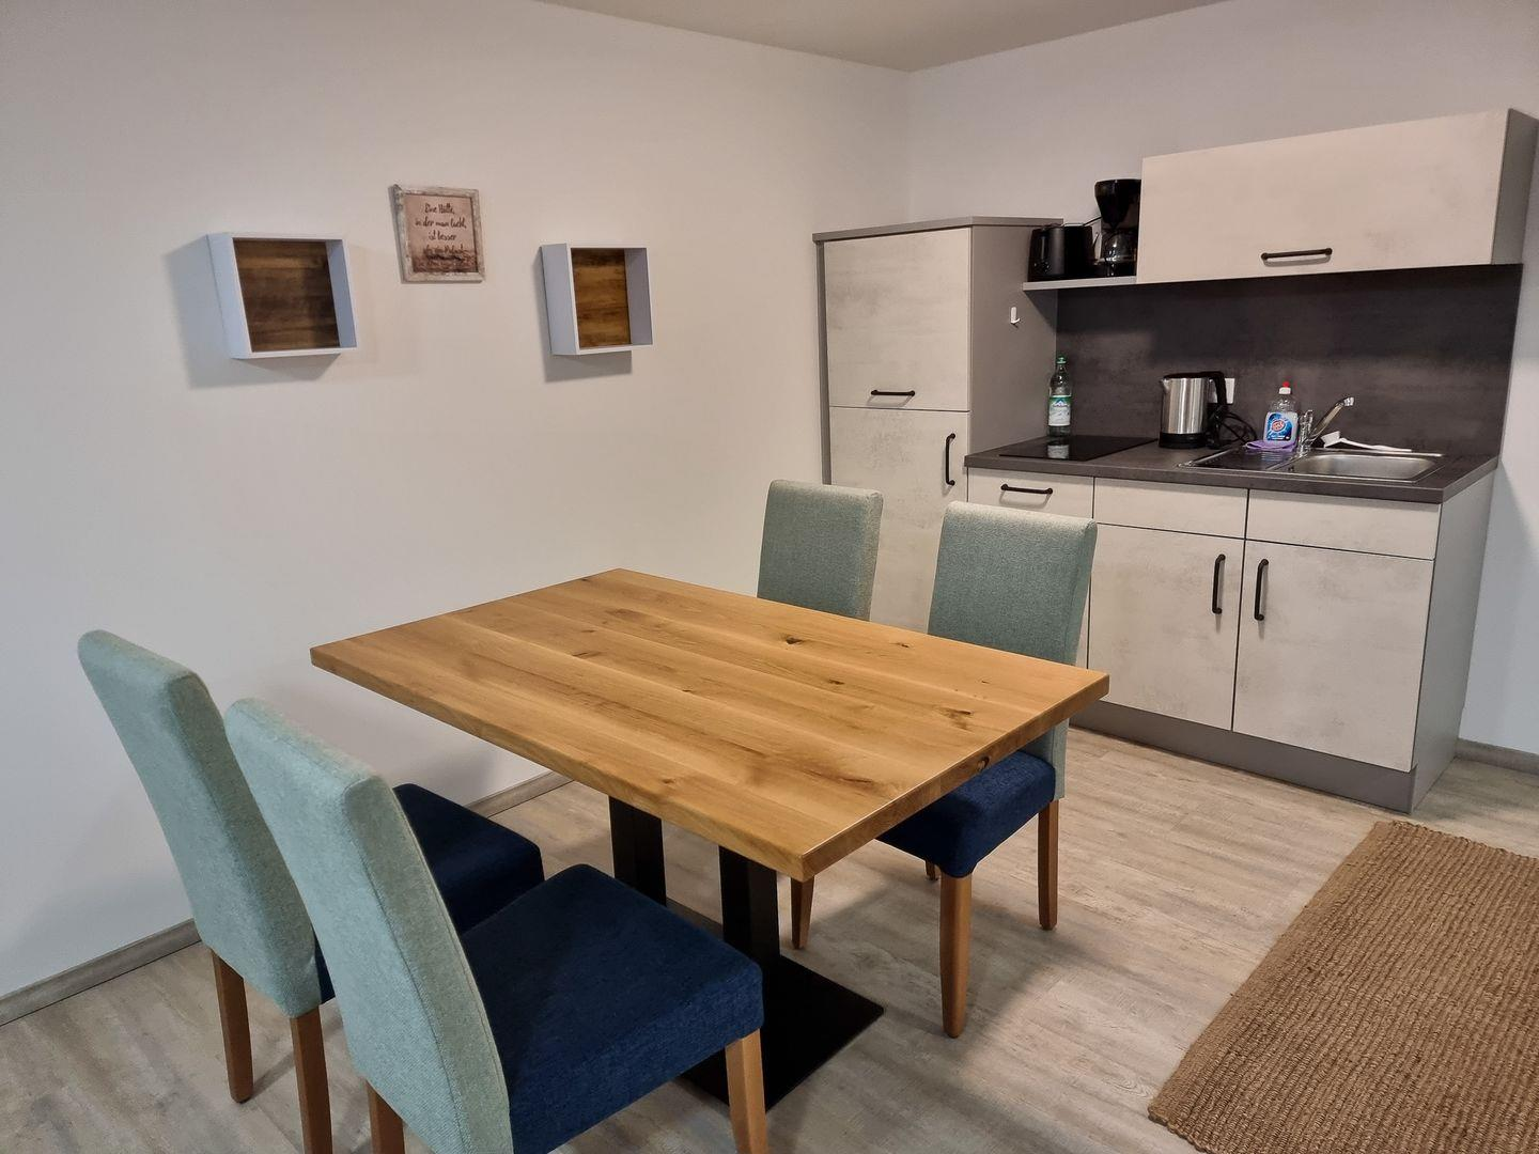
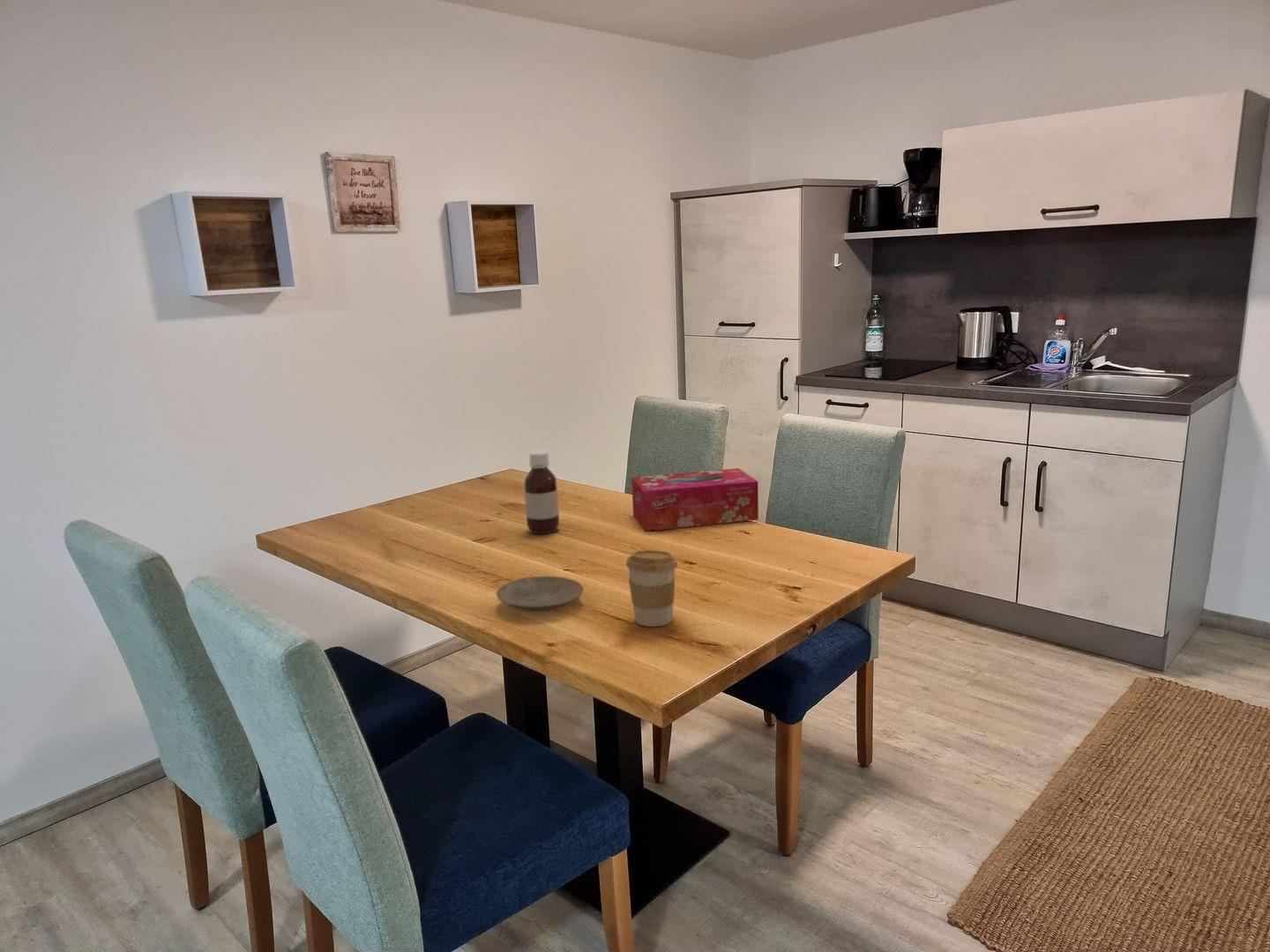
+ plate [496,576,584,613]
+ bottle [523,450,560,534]
+ tissue box [631,467,759,532]
+ coffee cup [625,549,678,628]
